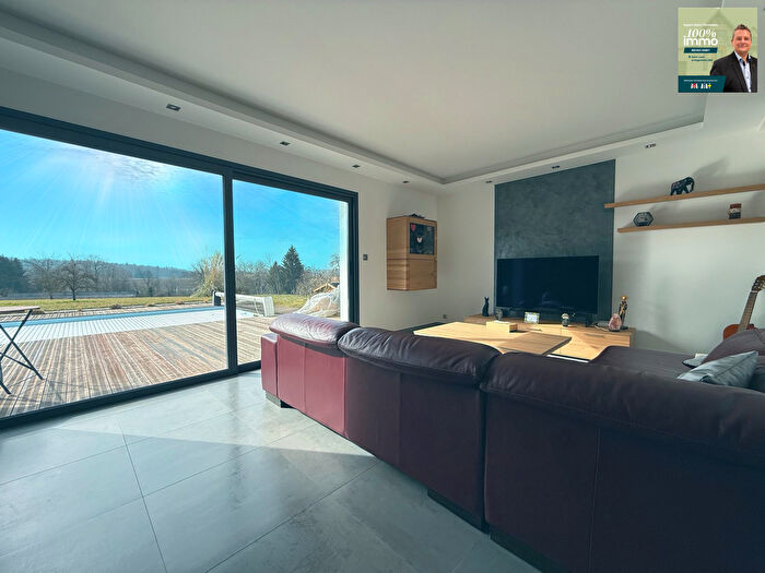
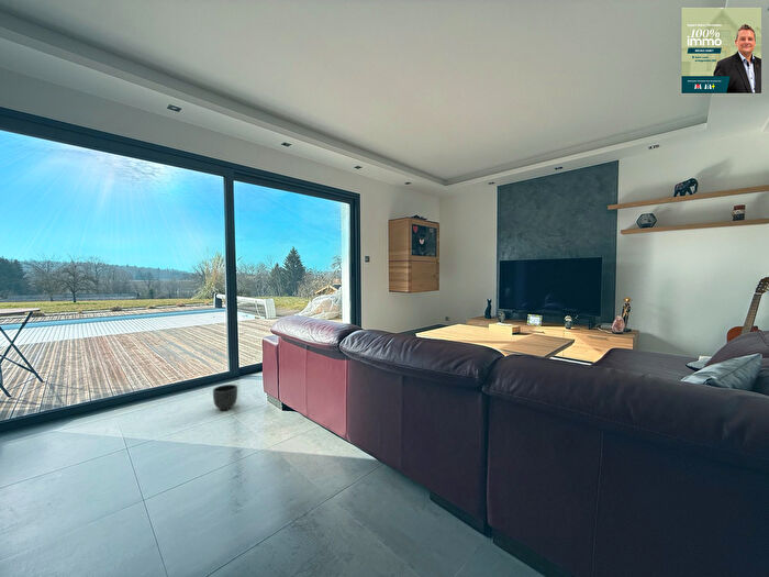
+ planter [212,384,238,411]
